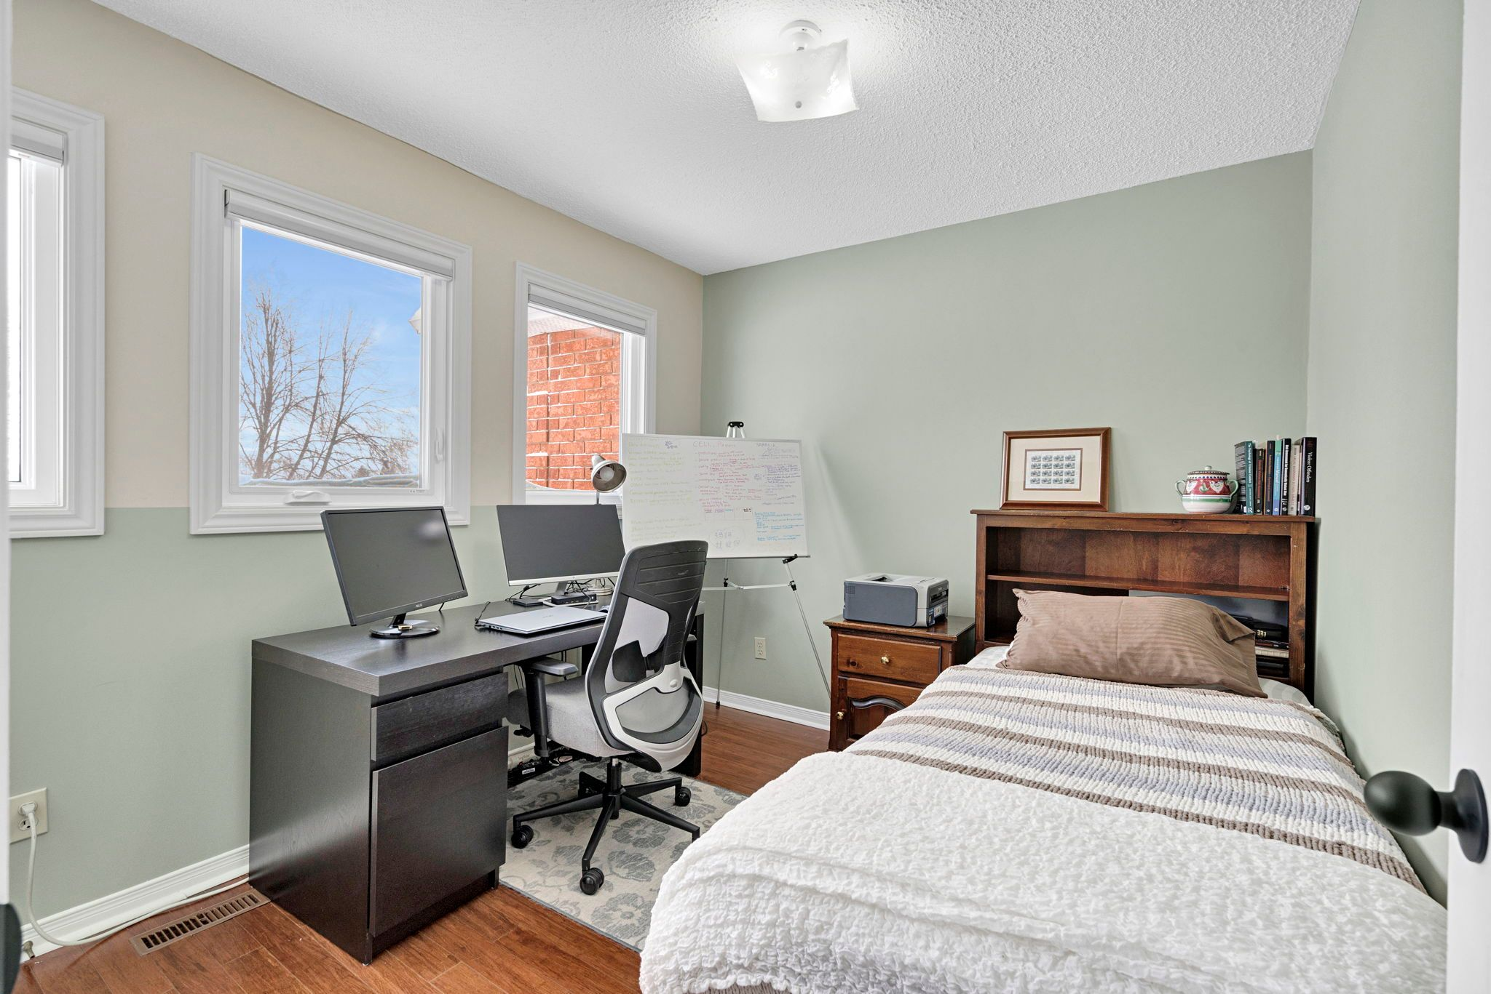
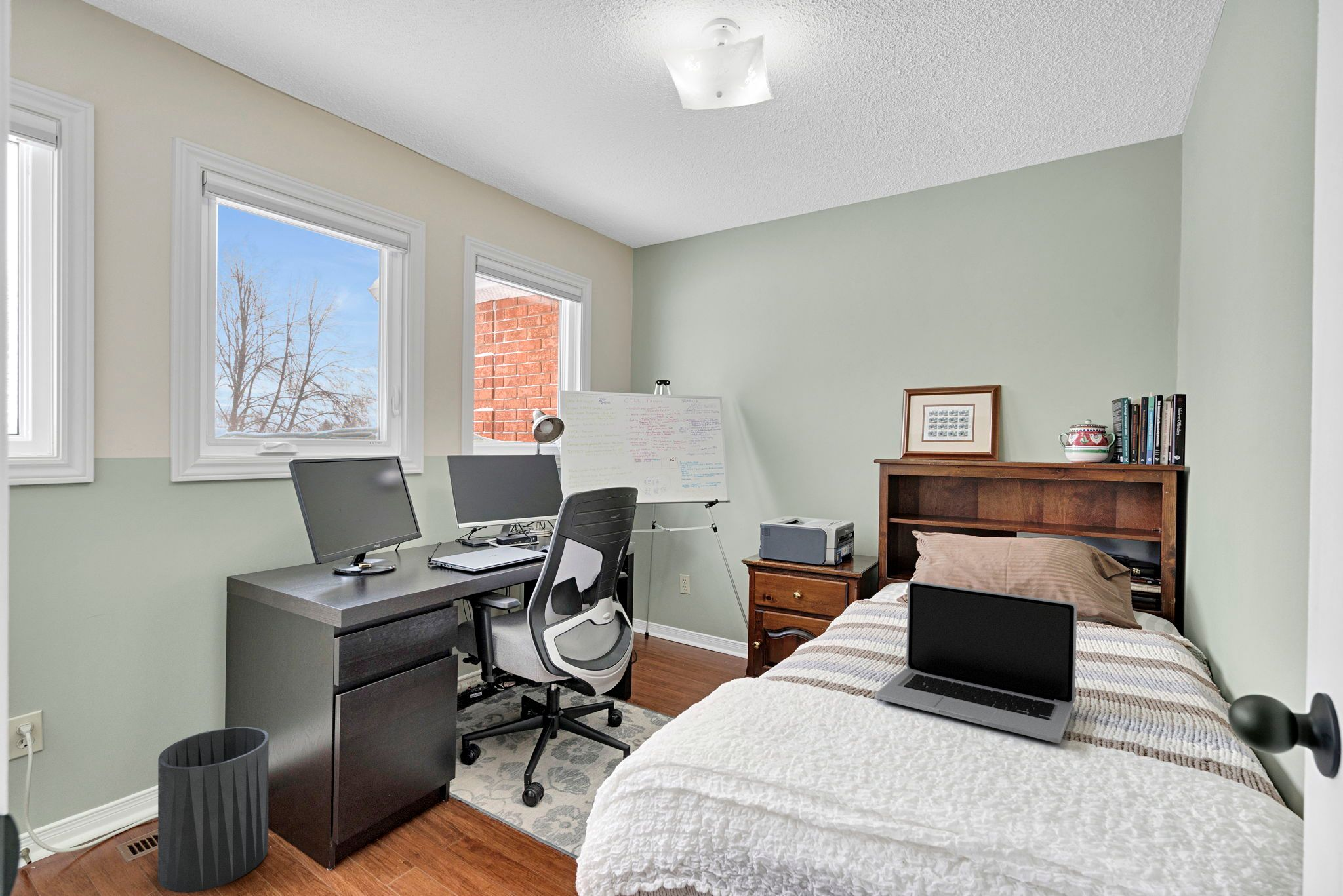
+ laptop [875,580,1077,743]
+ trash can [157,726,270,893]
